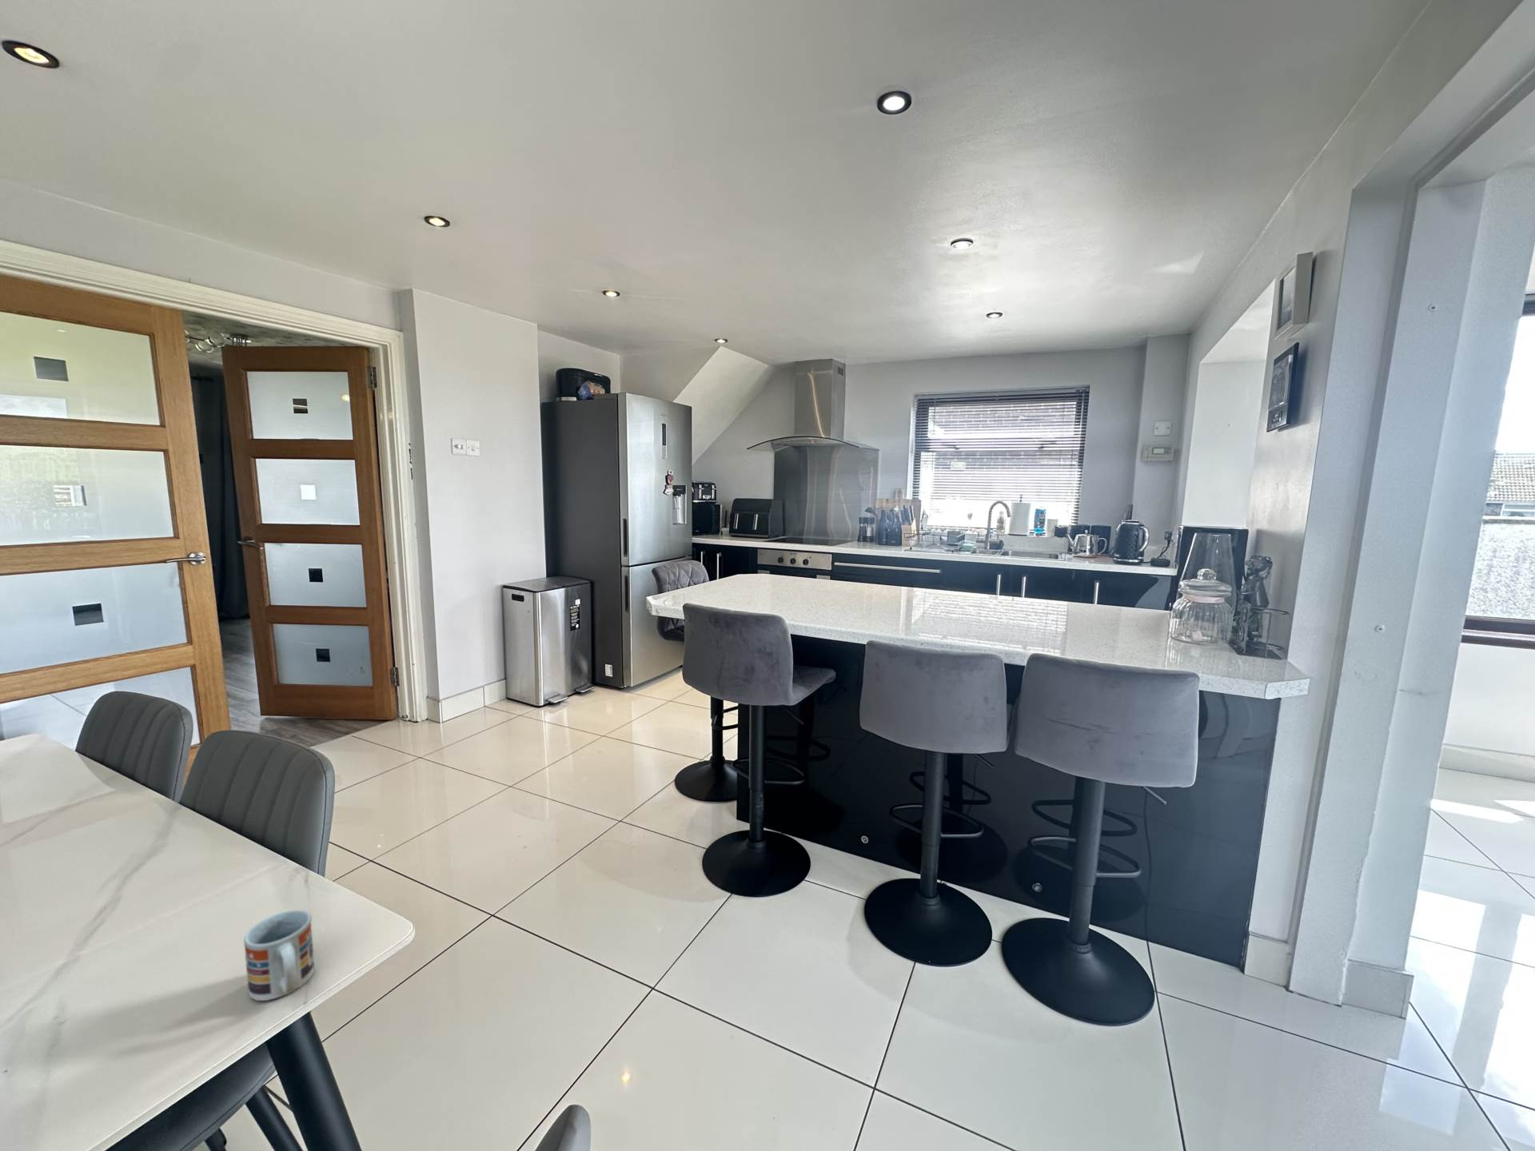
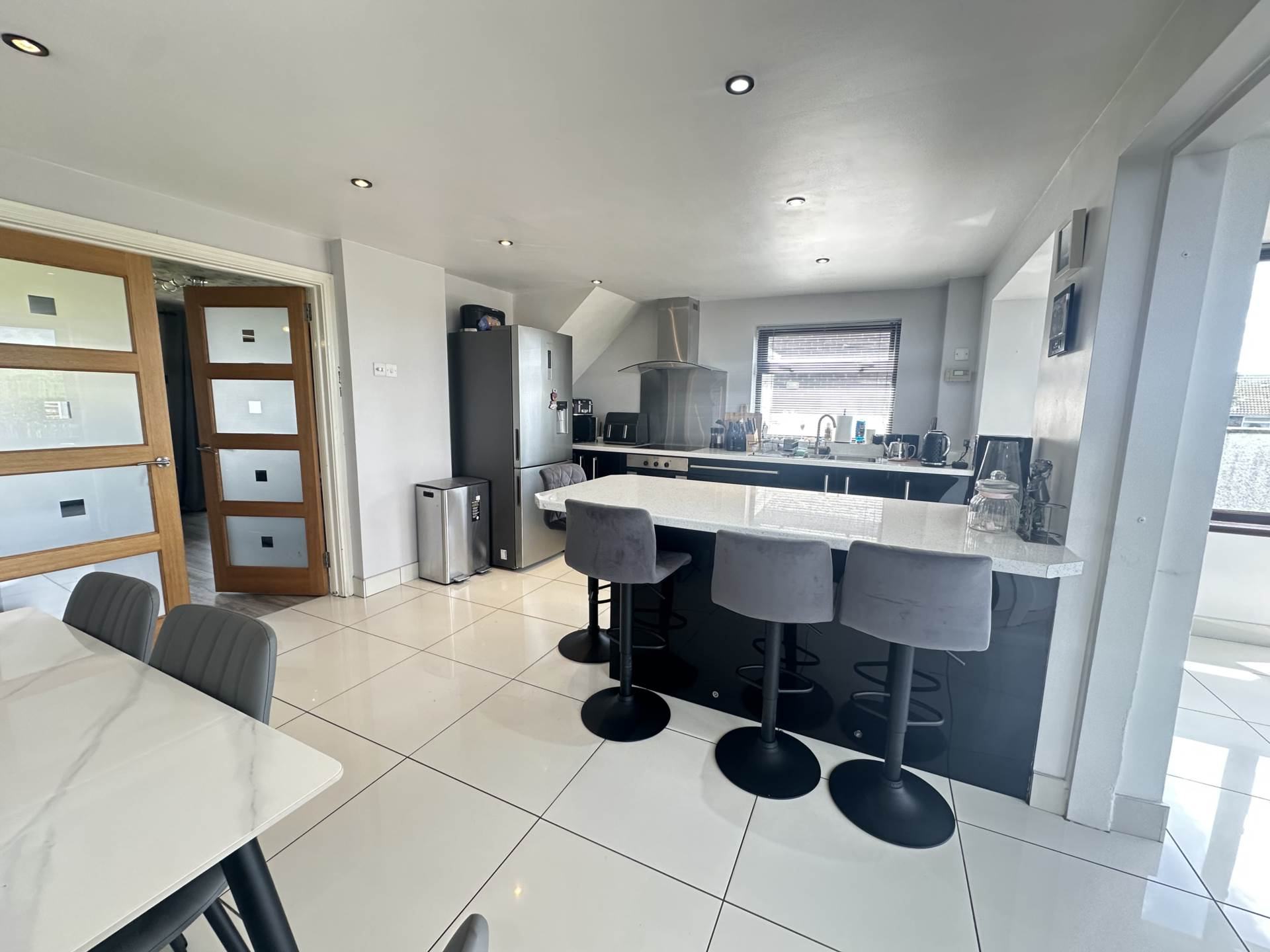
- cup [243,909,315,1001]
